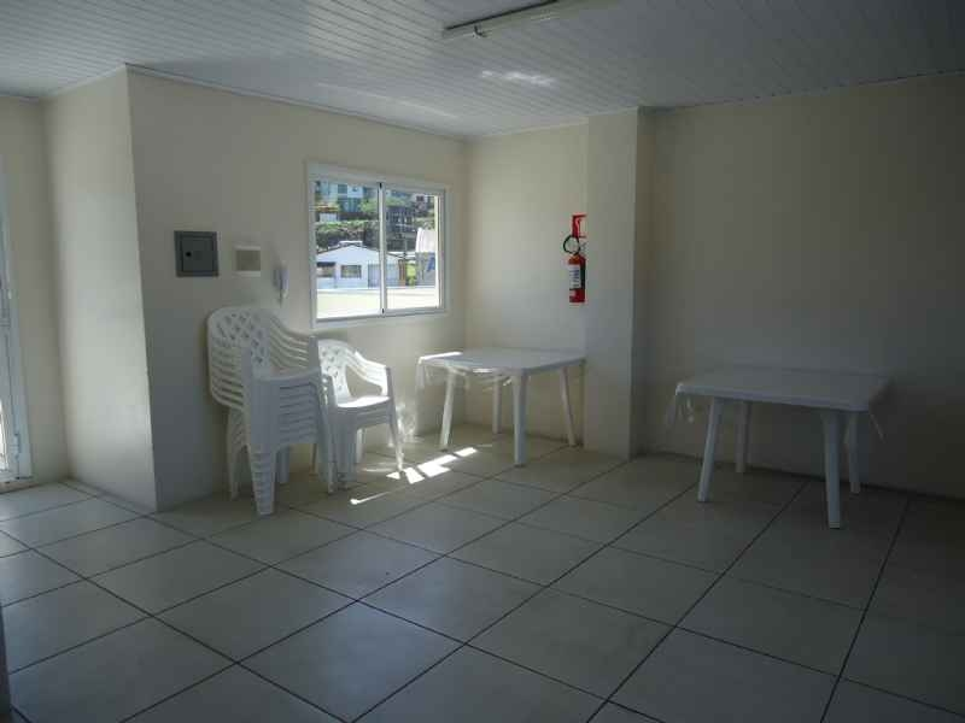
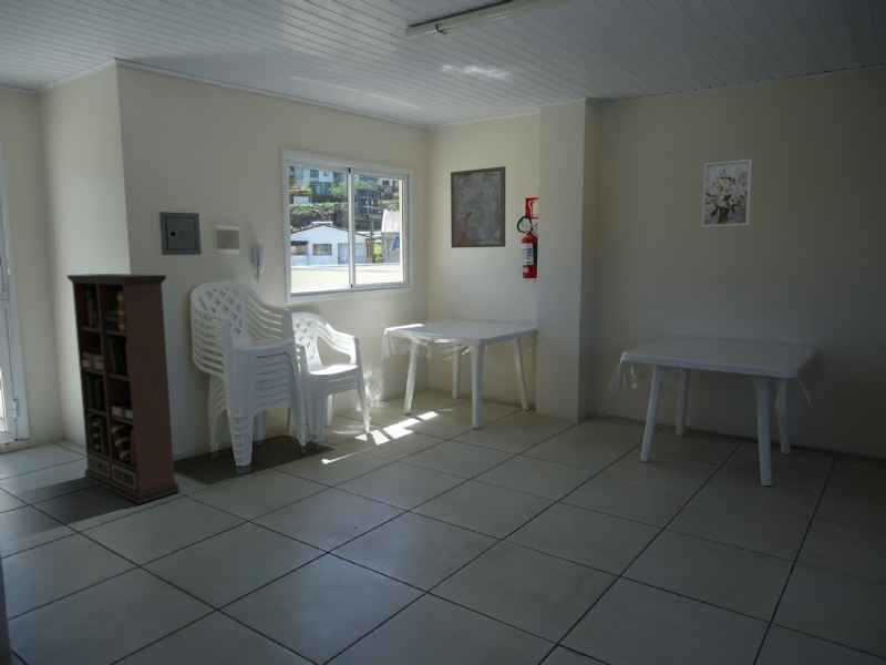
+ bookcase [65,273,182,505]
+ wall art [701,158,753,228]
+ wall art [450,165,506,249]
